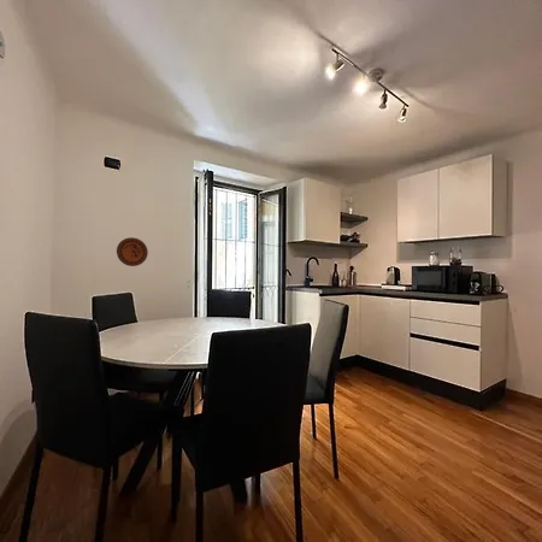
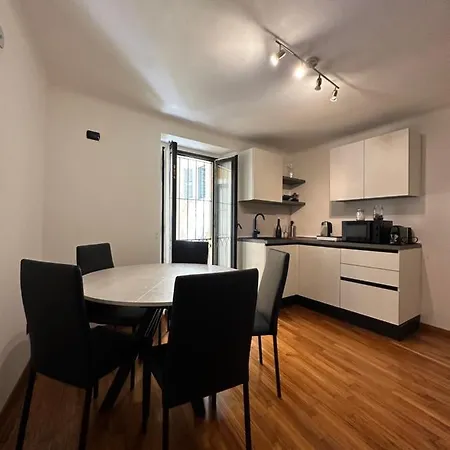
- decorative plate [116,236,149,267]
